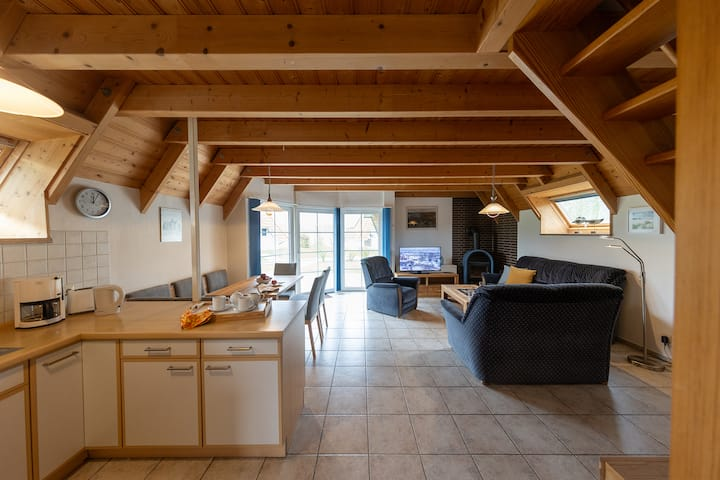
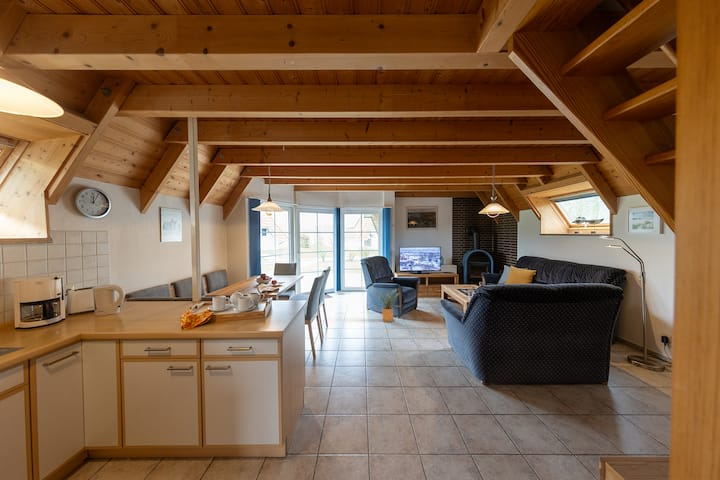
+ house plant [372,288,402,323]
